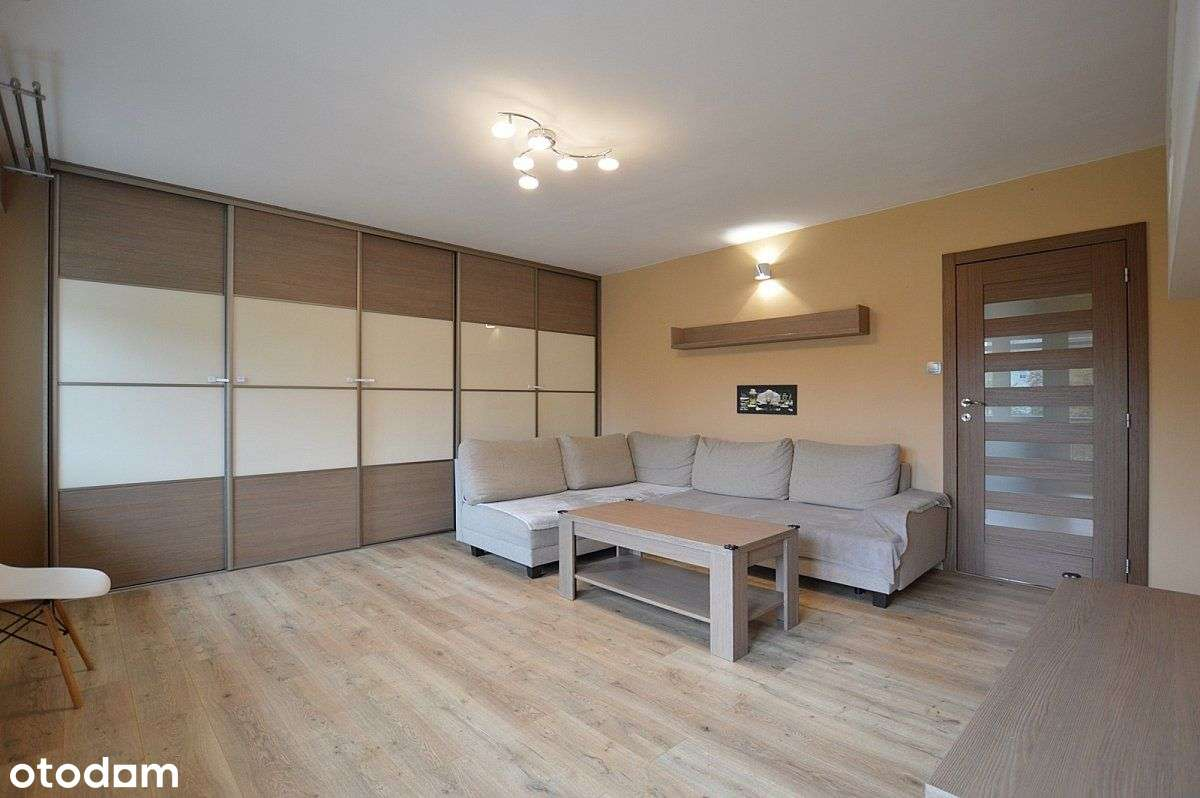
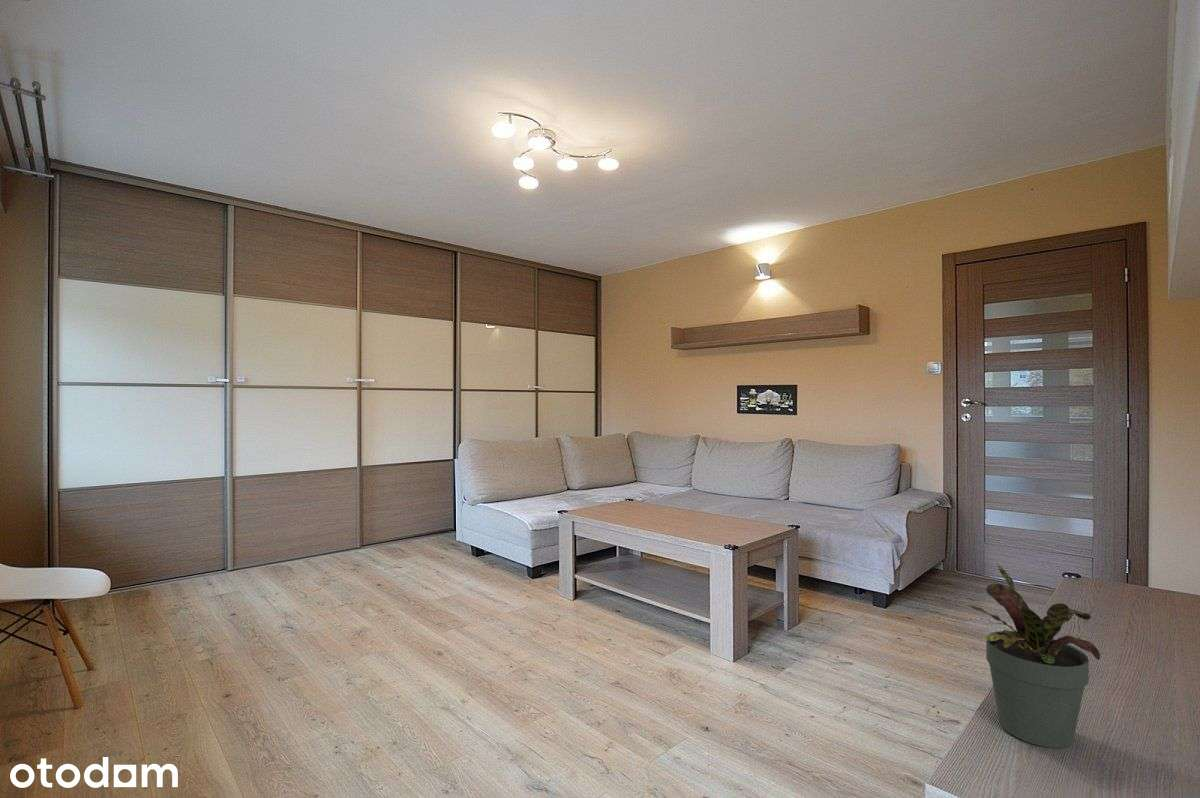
+ potted plant [966,564,1101,749]
